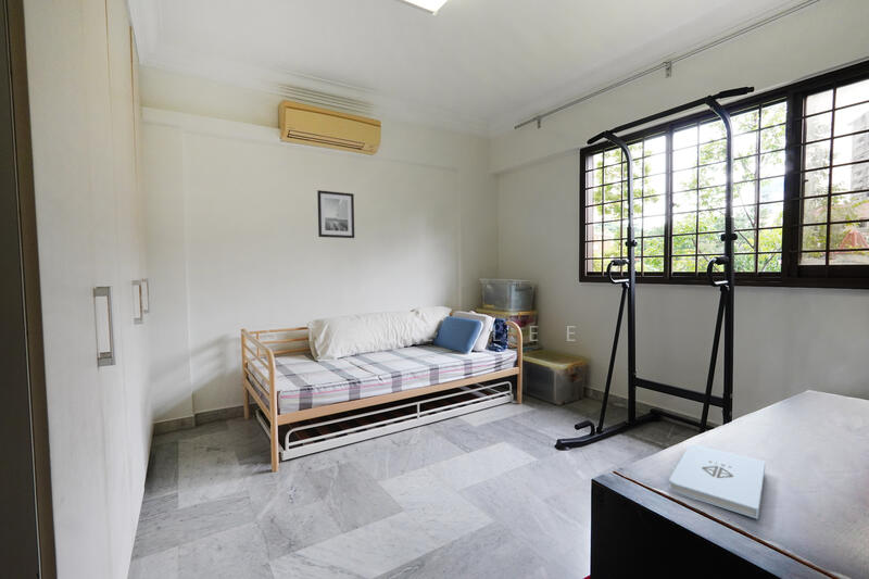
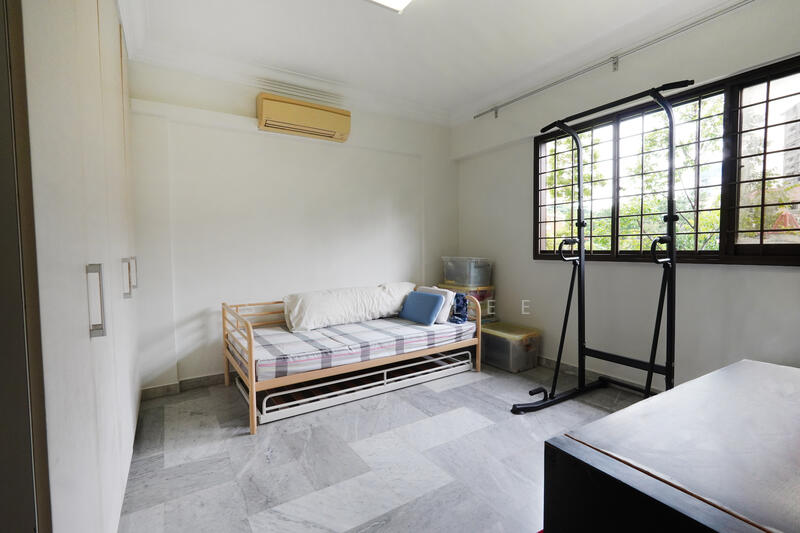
- wall art [316,189,355,239]
- notepad [668,443,766,520]
